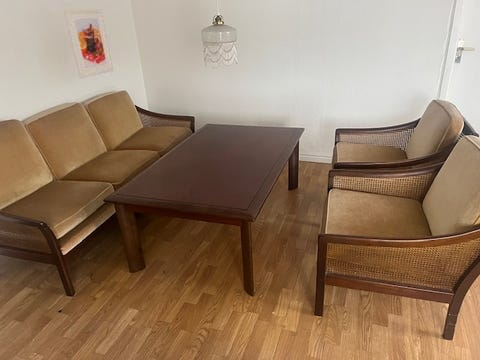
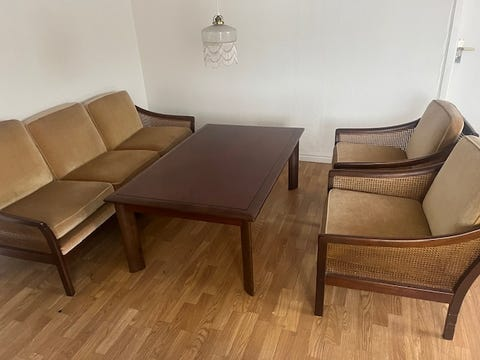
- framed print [63,8,114,79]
